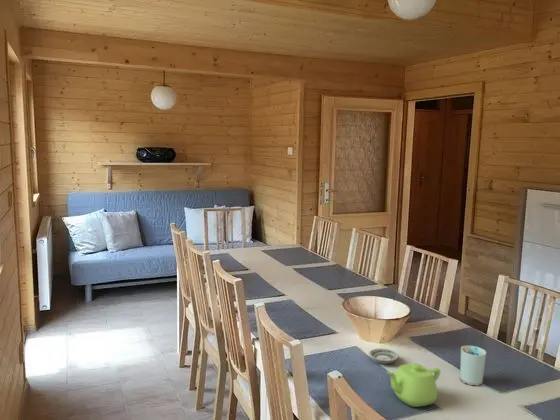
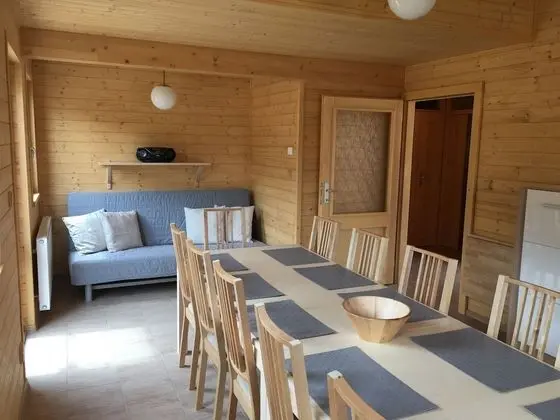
- cup [459,345,487,387]
- saucer [368,347,399,365]
- teapot [385,362,441,408]
